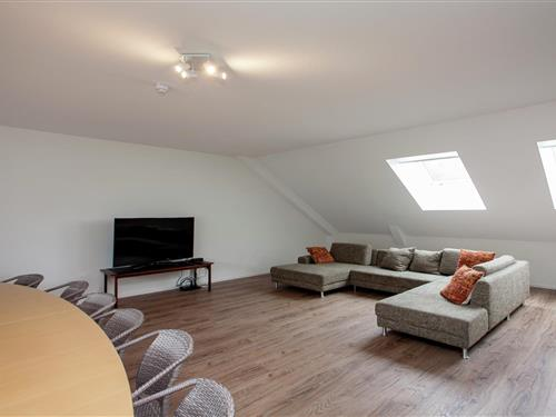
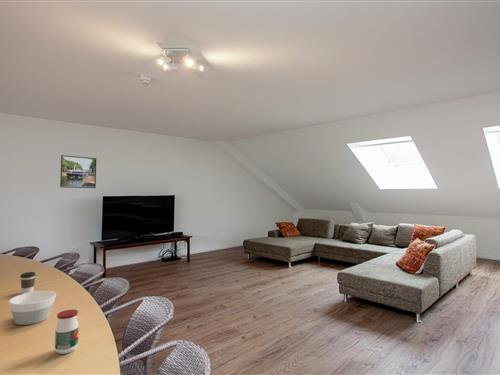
+ jar [54,309,80,355]
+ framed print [59,154,98,189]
+ coffee cup [19,271,37,294]
+ bowl [8,290,57,326]
